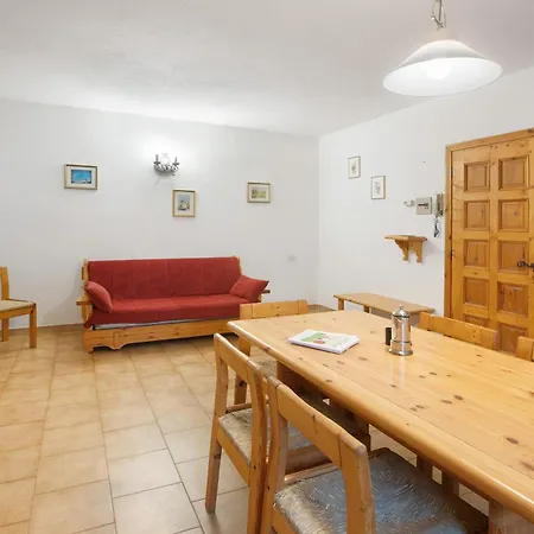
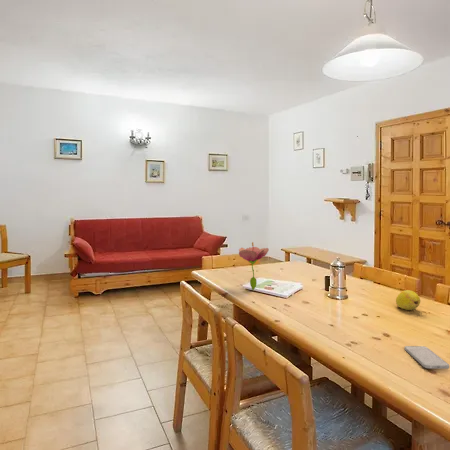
+ flower [238,241,270,291]
+ fruit [395,289,421,311]
+ smartphone [404,345,450,370]
